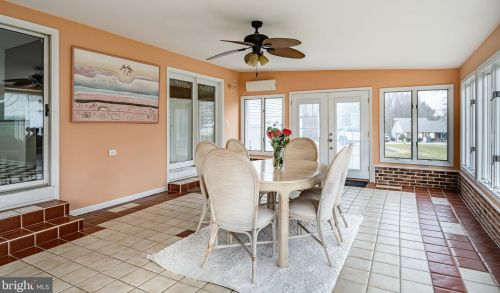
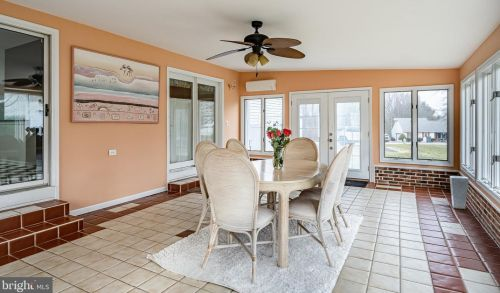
+ vase [449,175,470,210]
